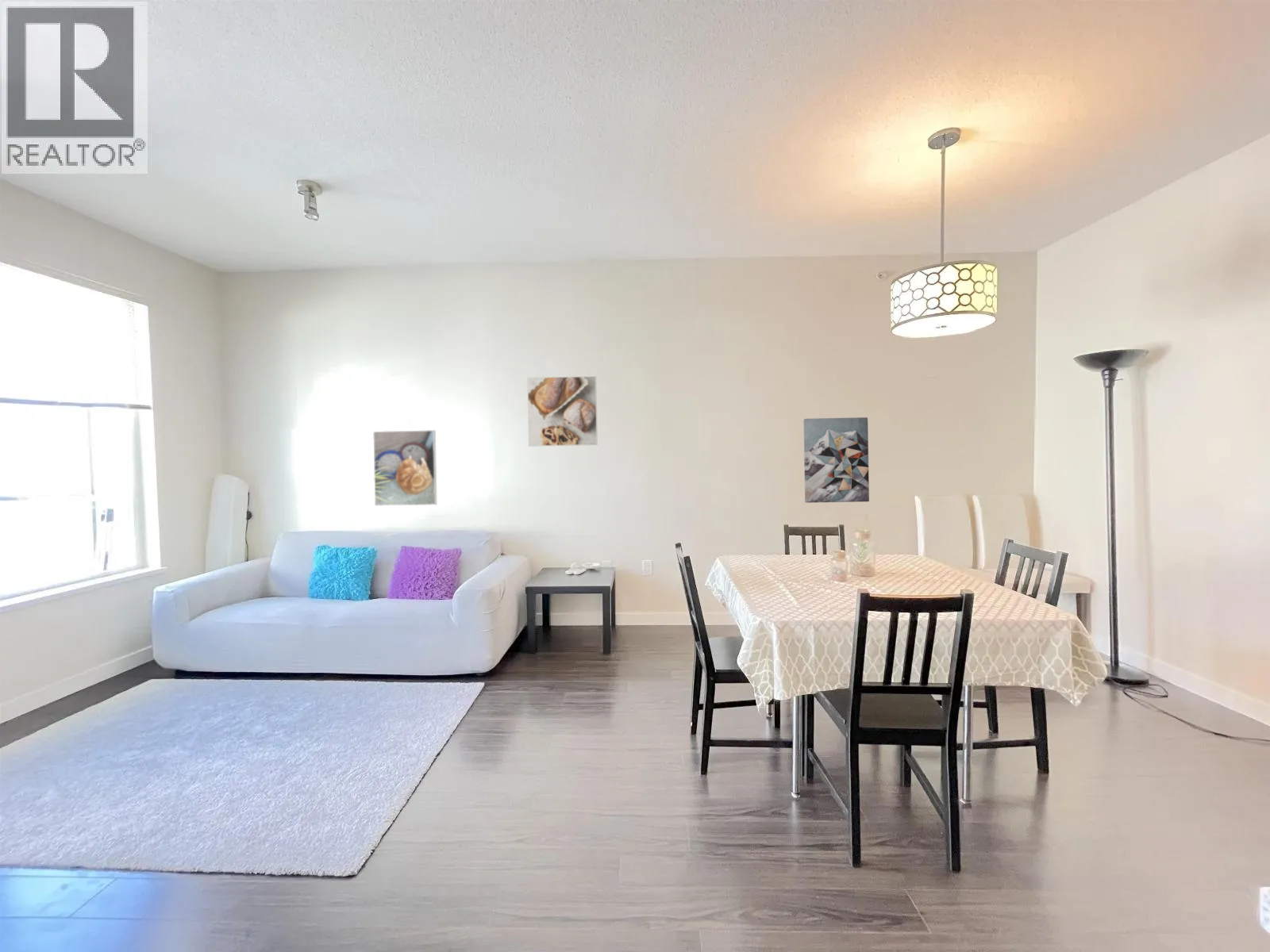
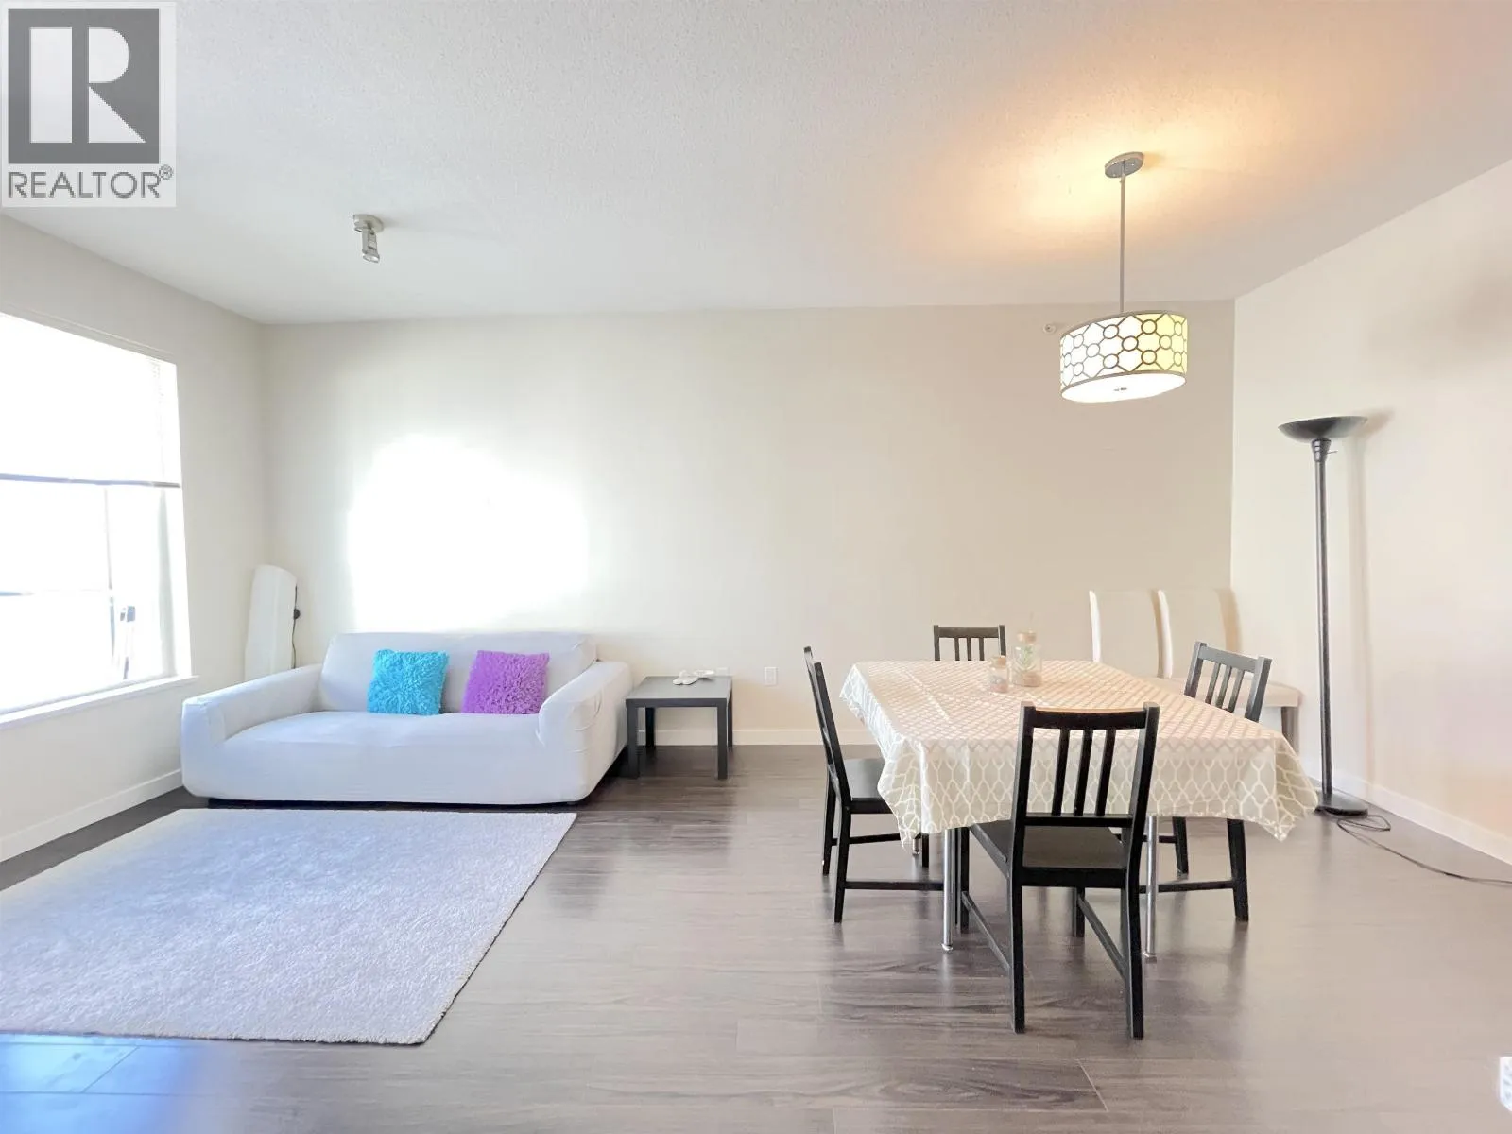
- wall art [803,417,870,504]
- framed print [372,429,437,507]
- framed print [526,375,598,447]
